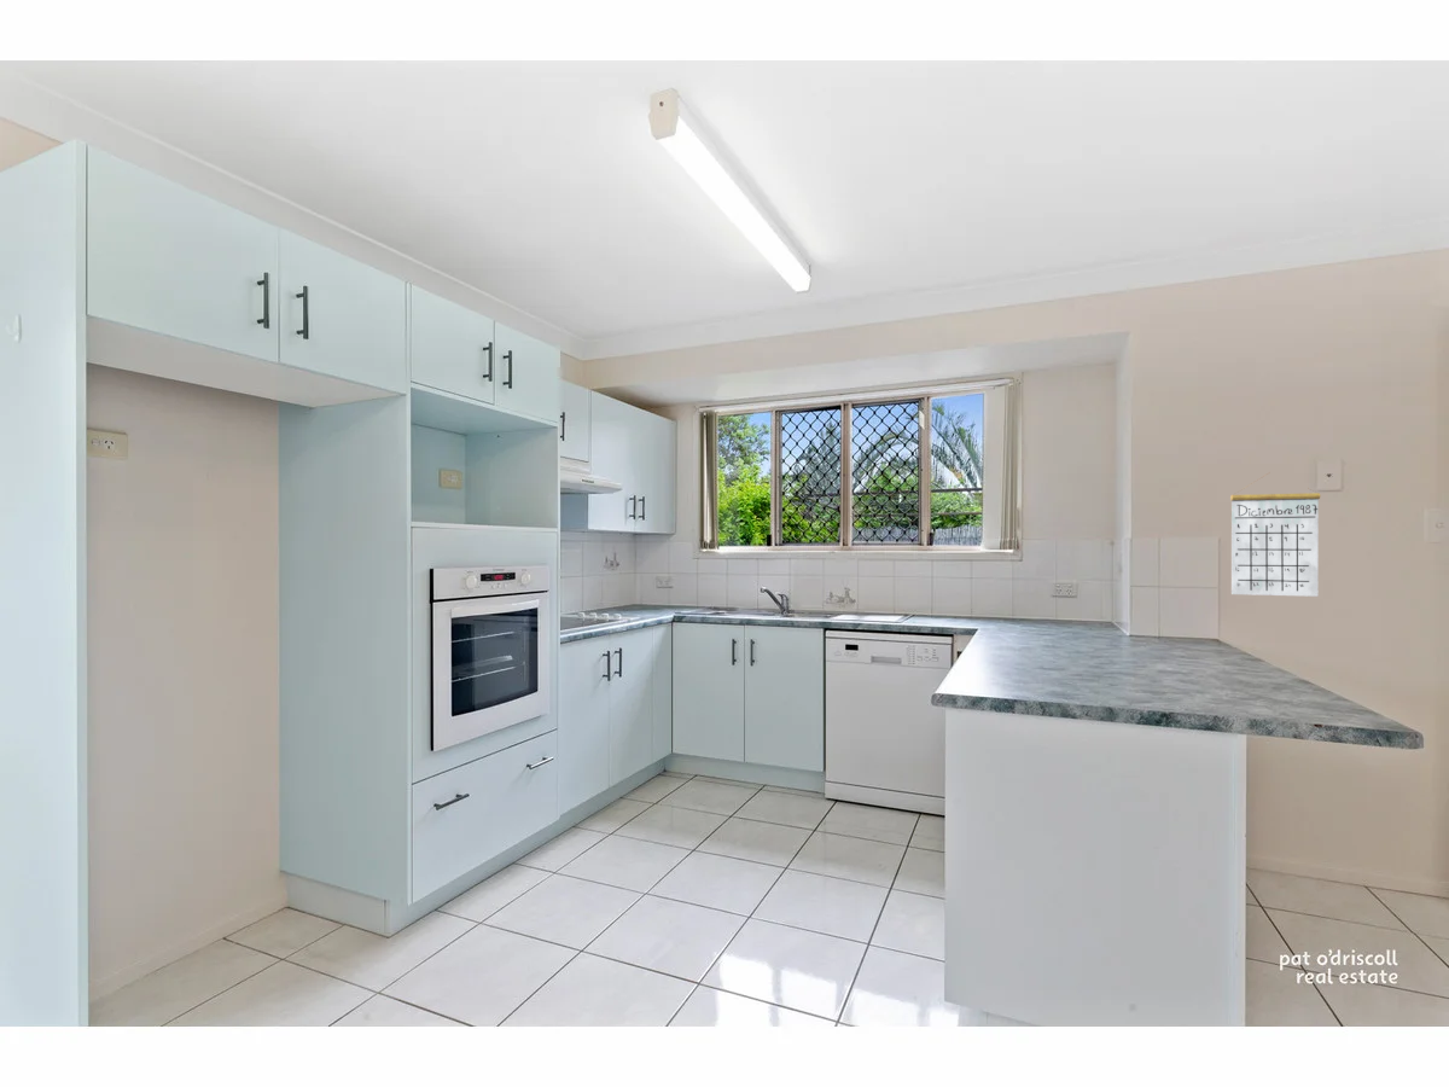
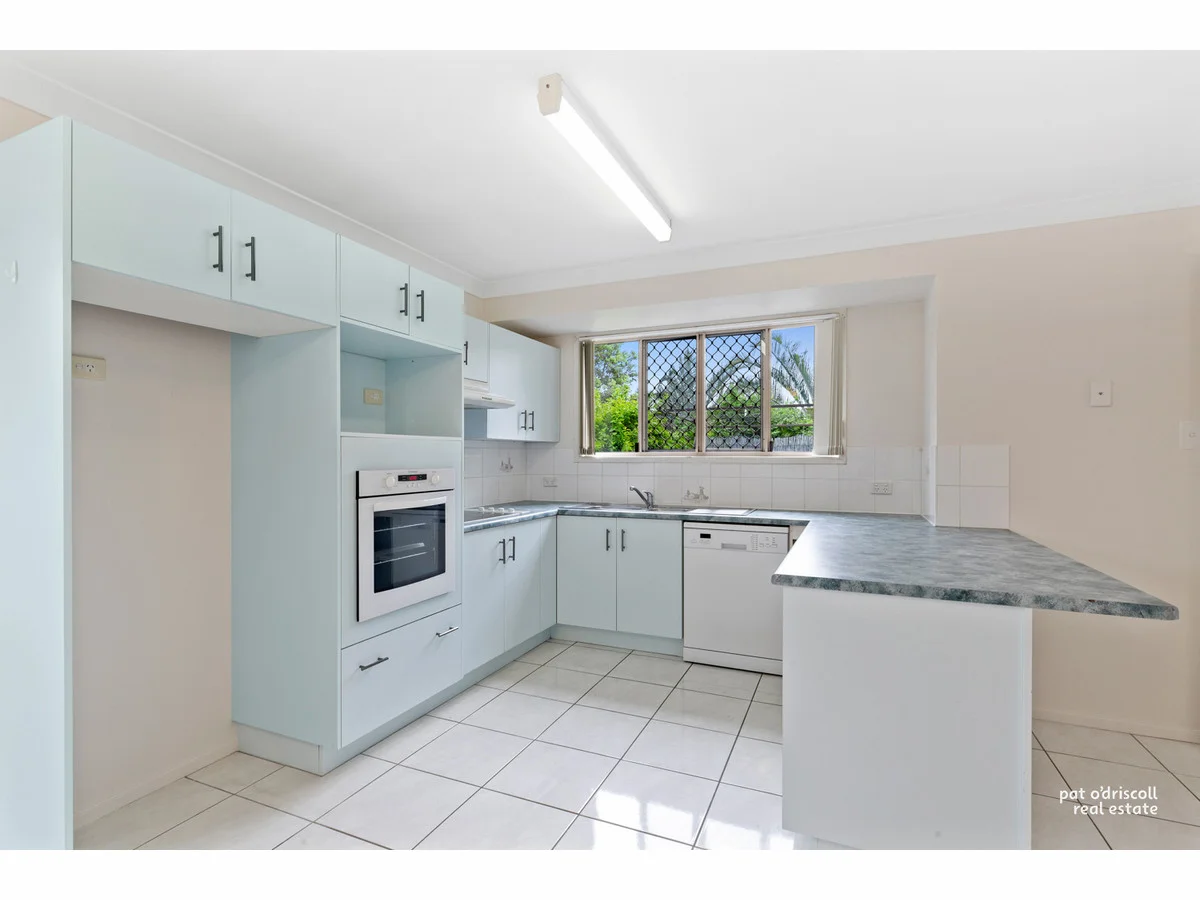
- calendar [1229,472,1321,598]
